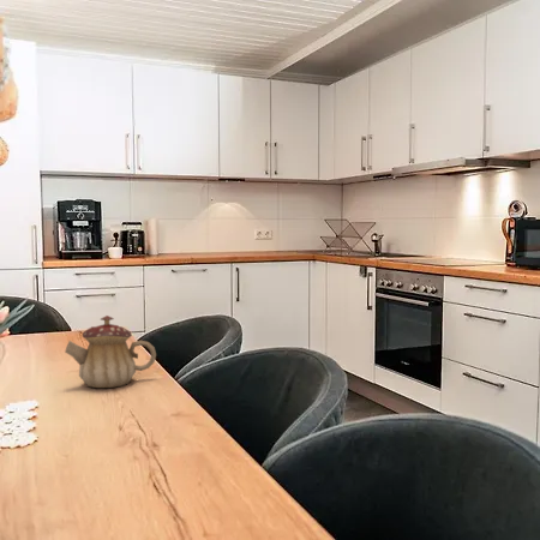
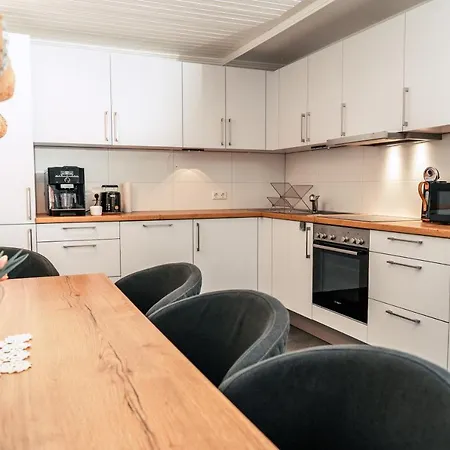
- teapot [64,314,157,389]
